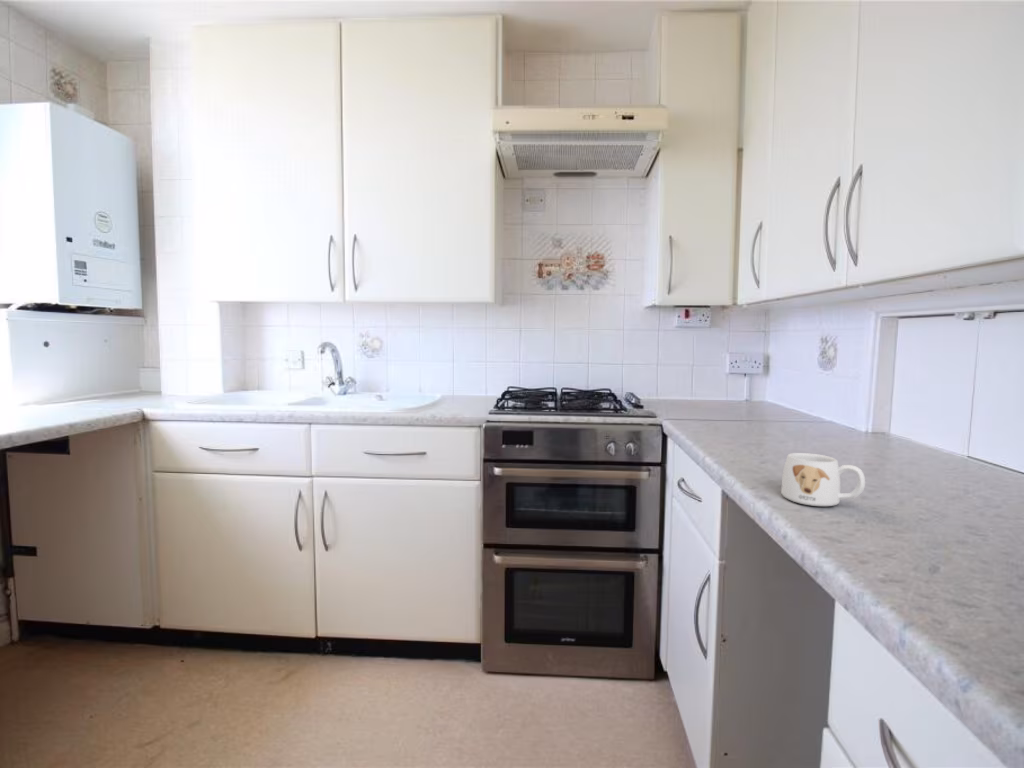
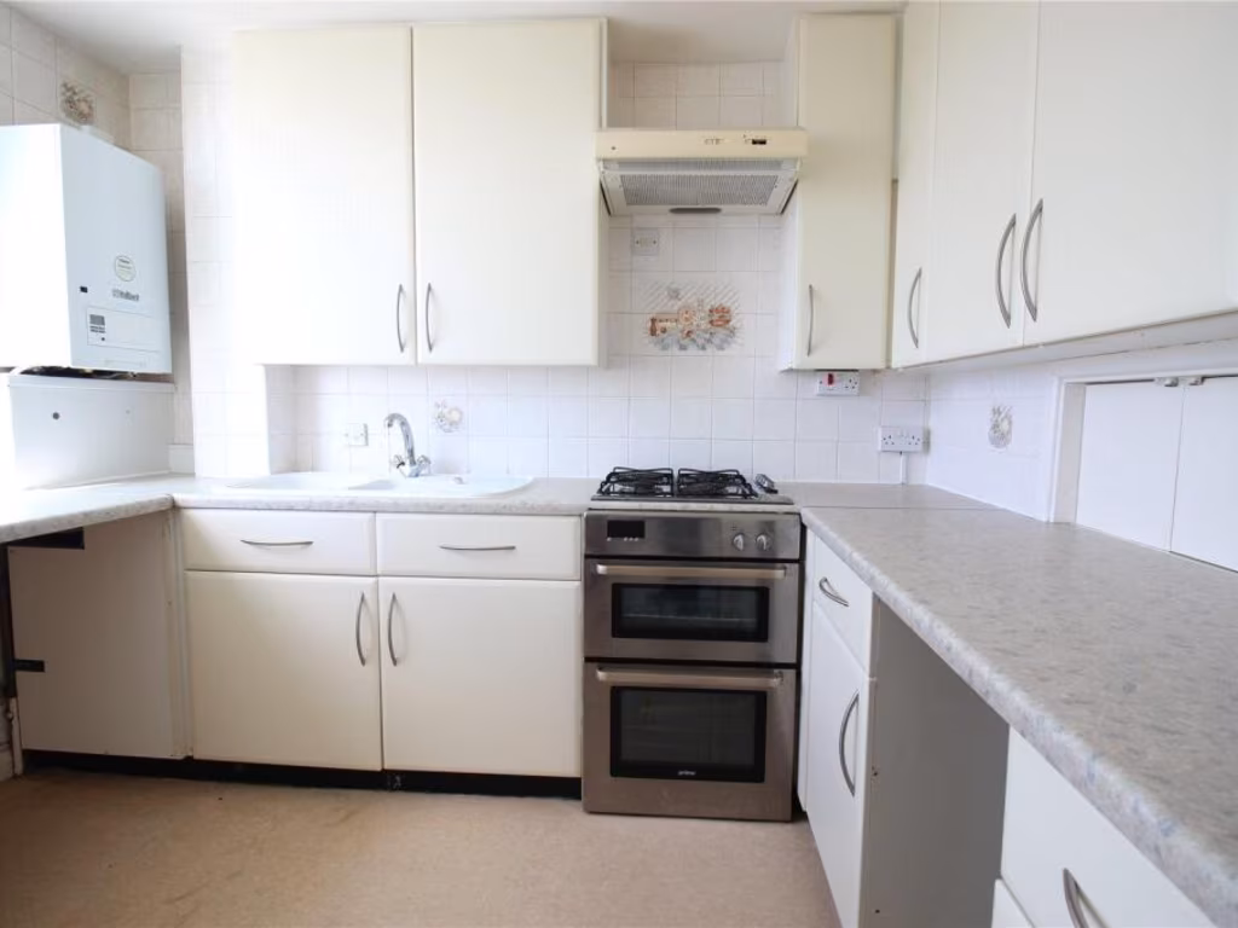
- mug [780,452,866,507]
